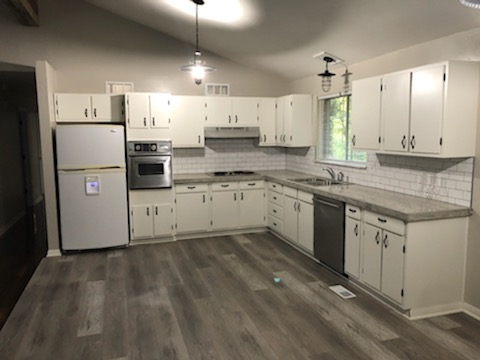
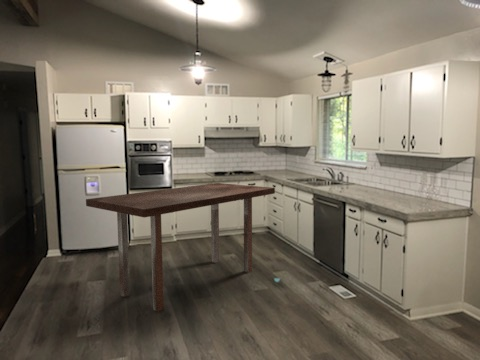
+ dining table [85,182,276,313]
